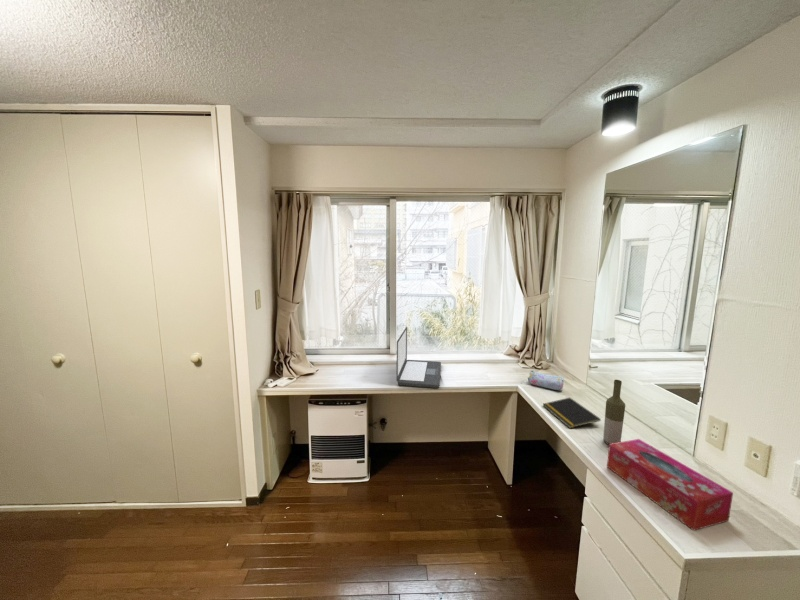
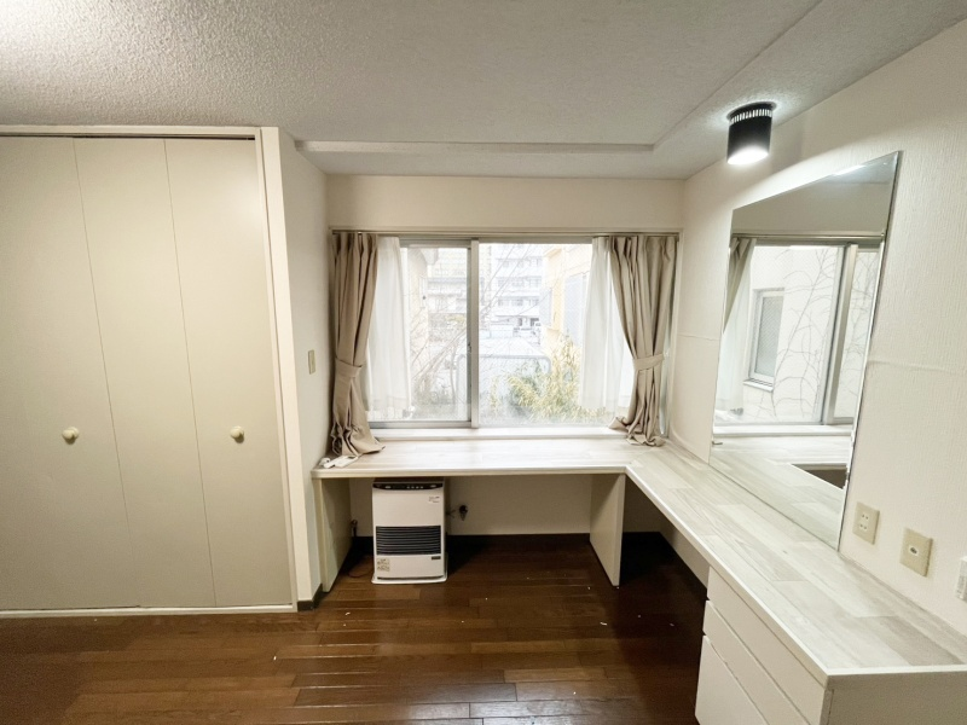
- bottle [602,379,626,445]
- notepad [543,397,602,429]
- tissue box [606,438,734,532]
- laptop [396,326,442,389]
- pencil case [527,370,565,392]
